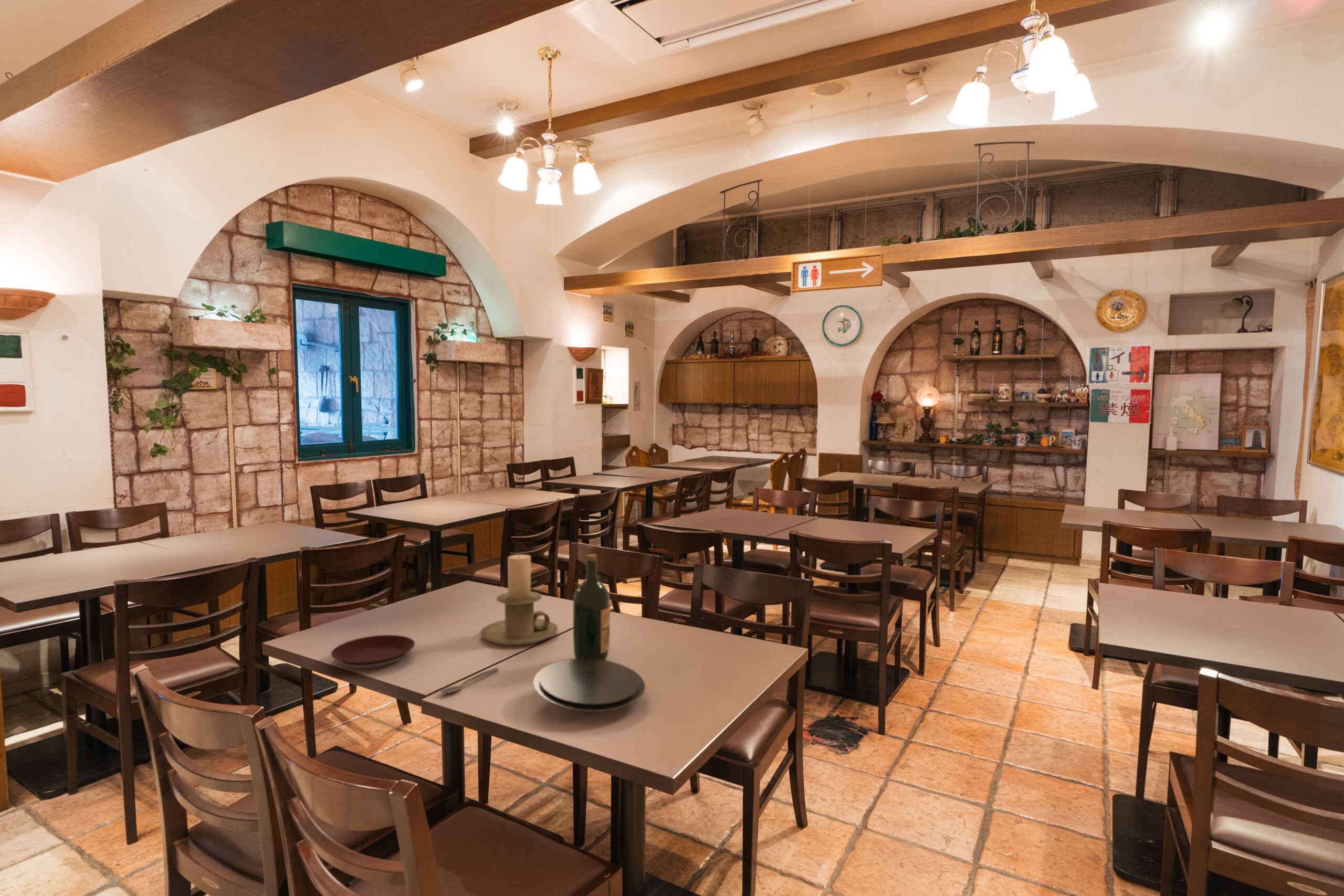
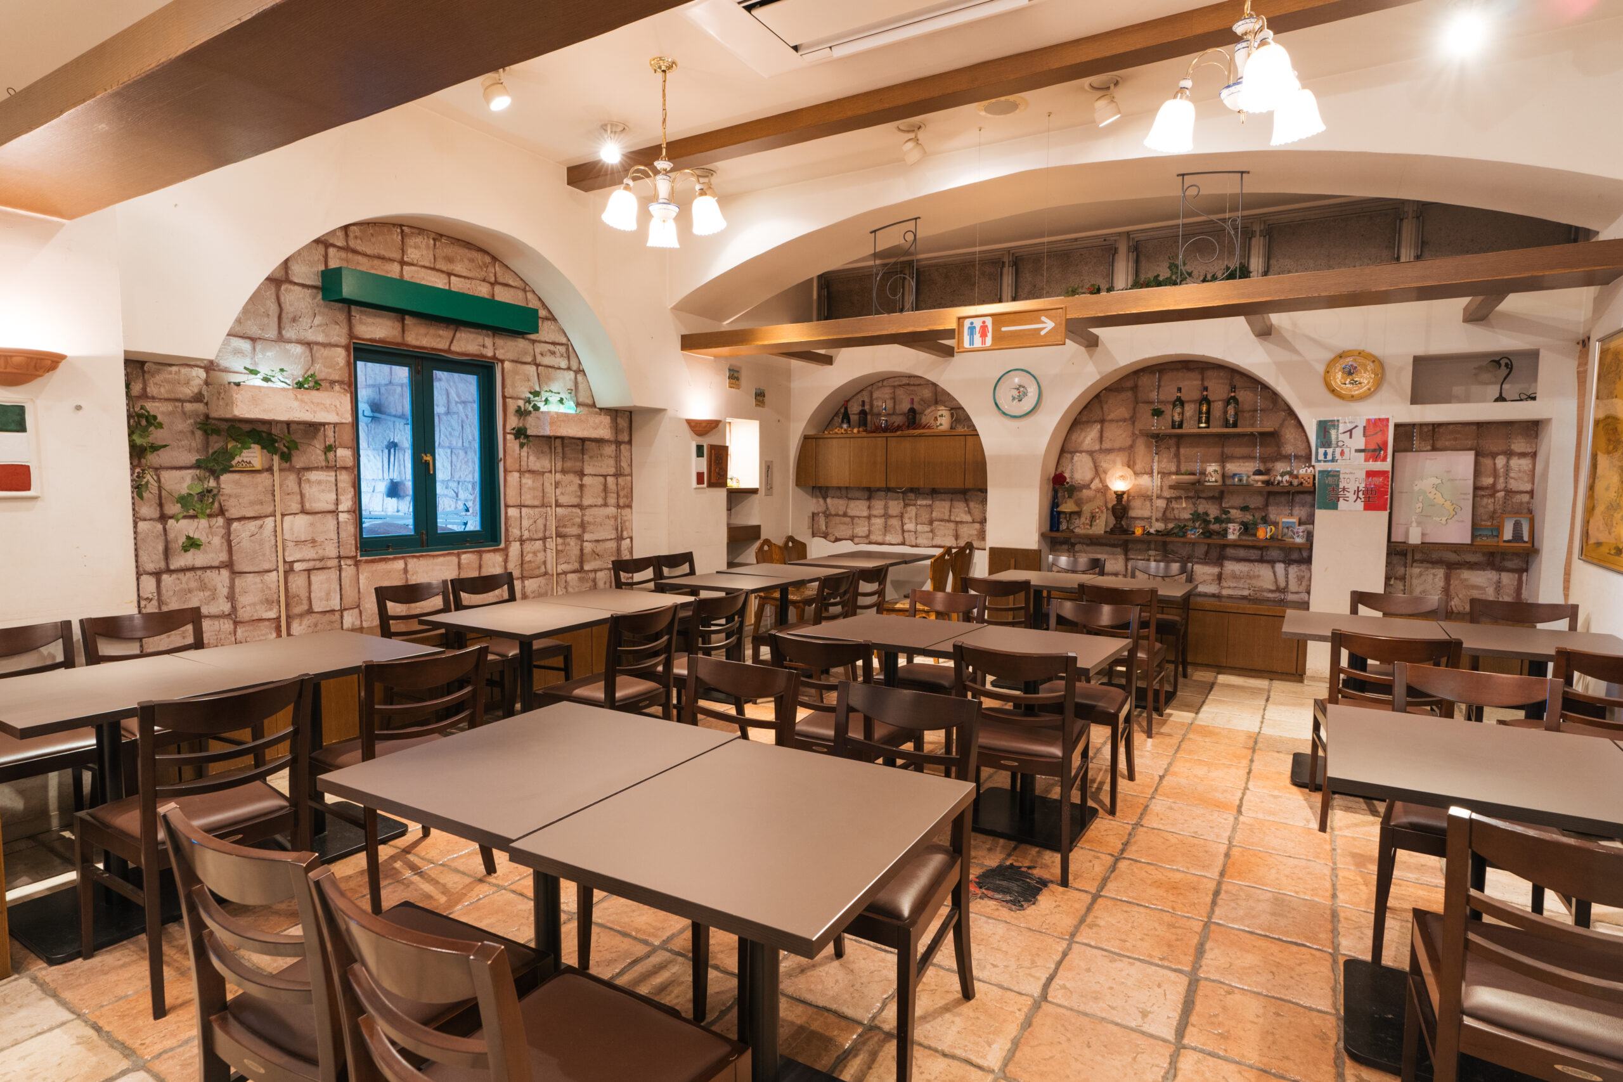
- plate [330,635,415,669]
- plate [533,658,646,712]
- candle holder [479,554,559,646]
- wine bottle [573,554,611,660]
- spoon [440,667,500,693]
